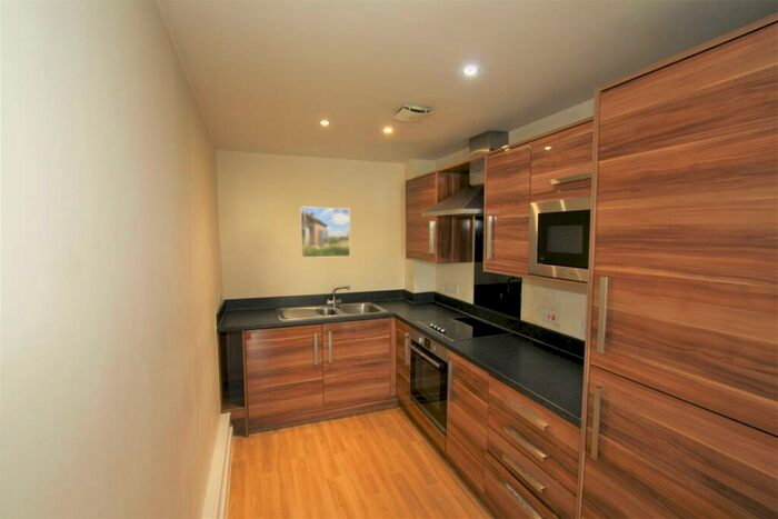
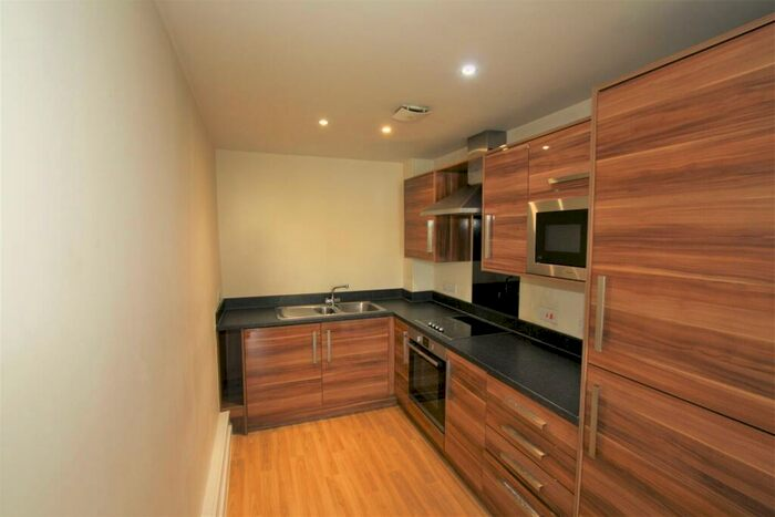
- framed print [299,206,351,259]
